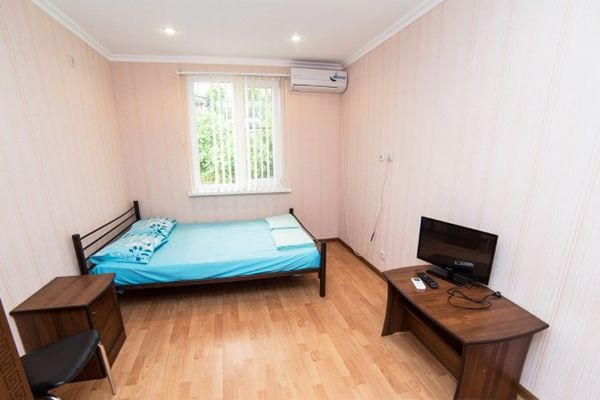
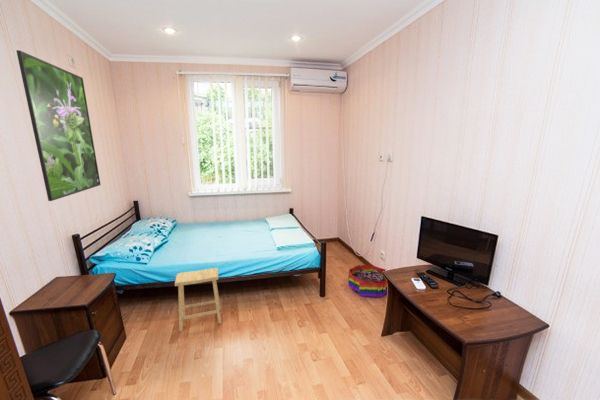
+ footstool [174,267,222,333]
+ storage bin [347,263,388,299]
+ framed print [15,49,102,202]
